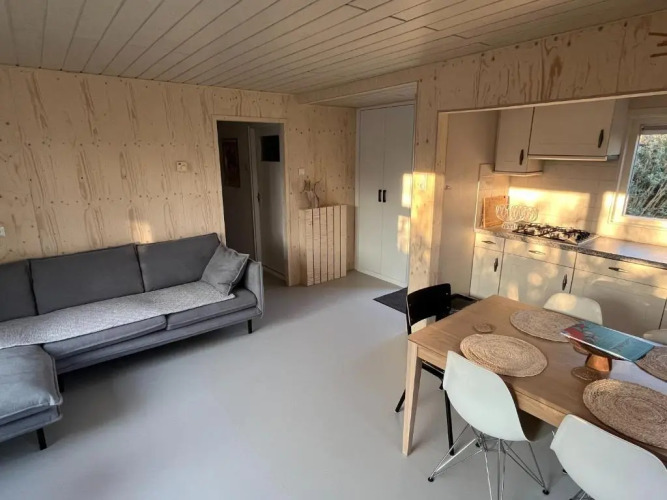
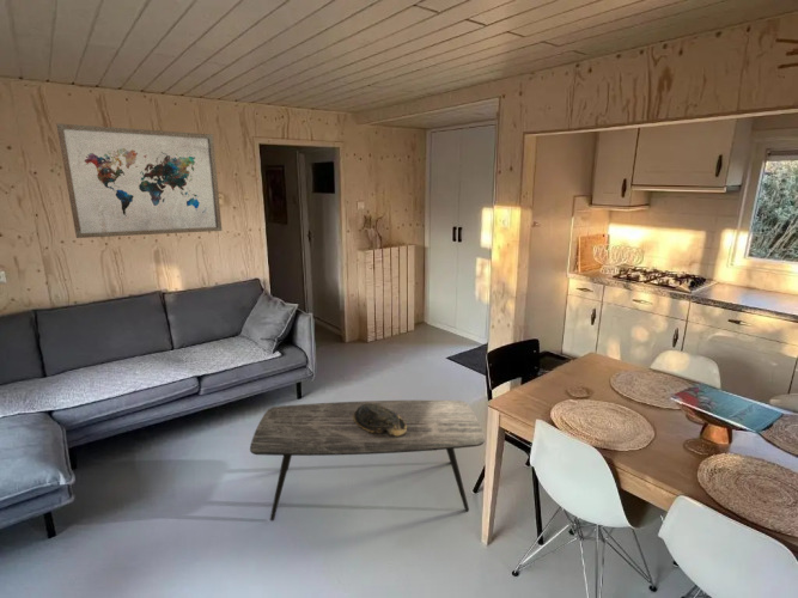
+ coffee table [249,399,486,521]
+ decorative bowl [353,404,407,435]
+ wall art [55,122,223,239]
